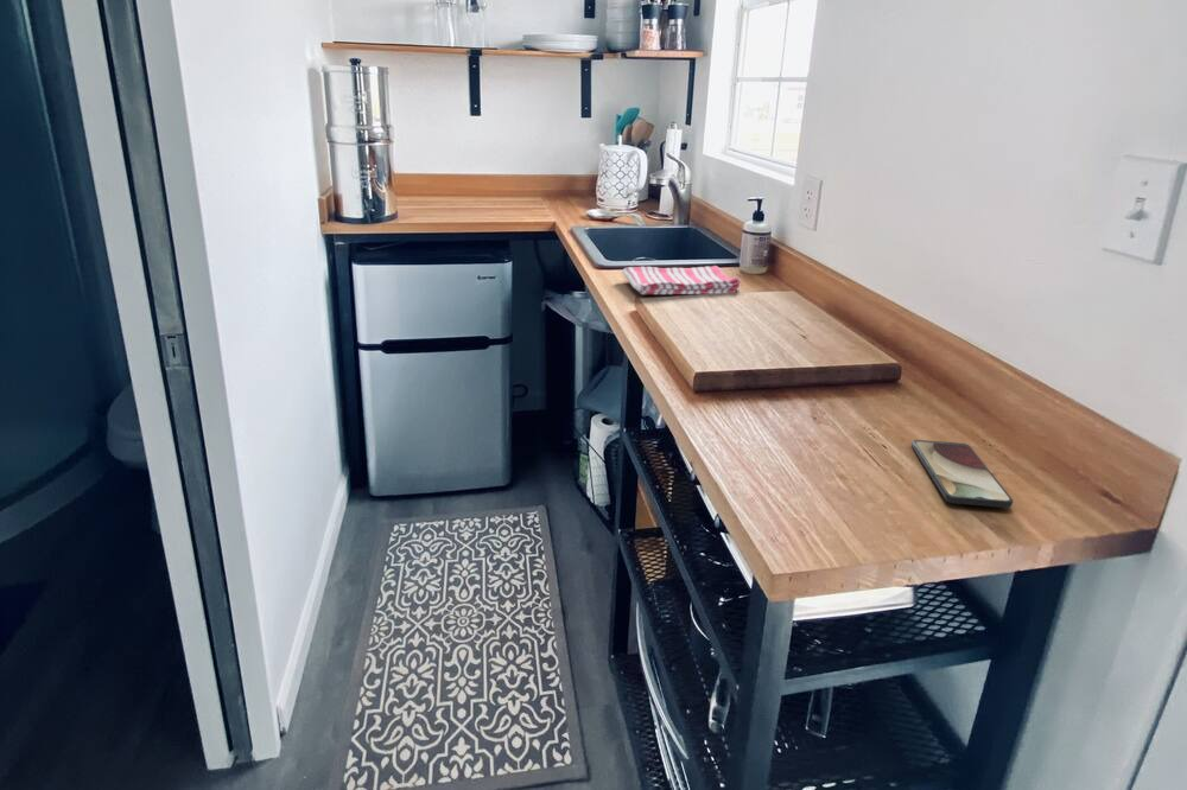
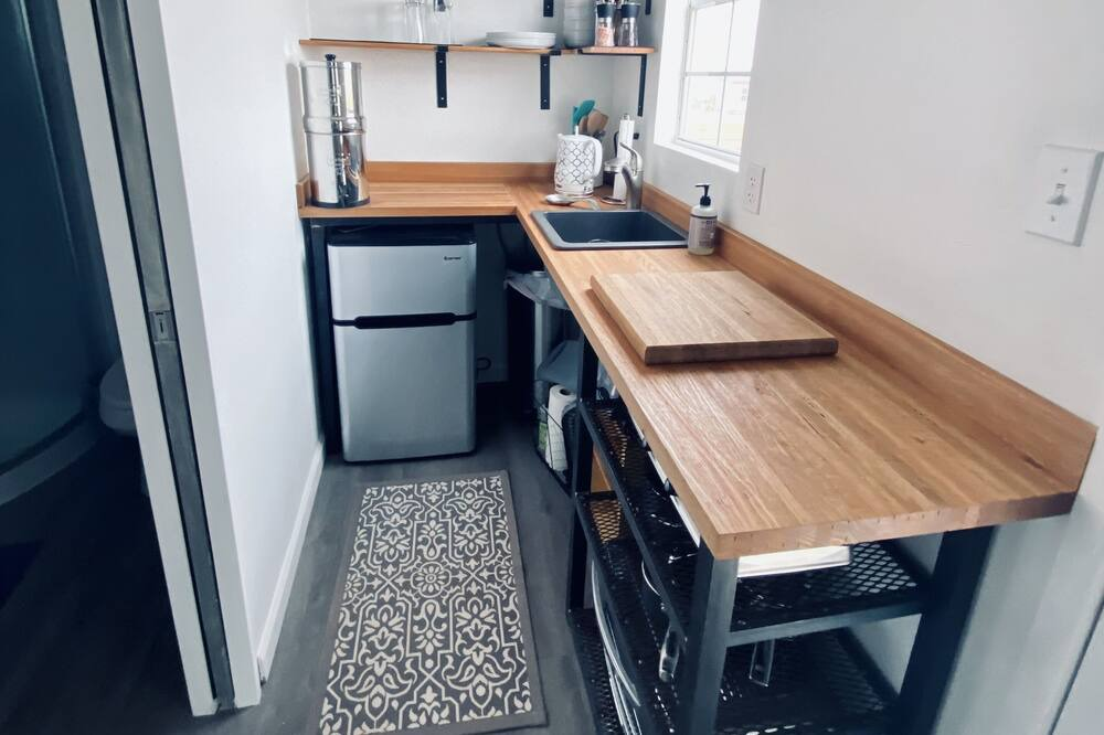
- dish towel [621,265,742,295]
- smartphone [910,439,1015,509]
